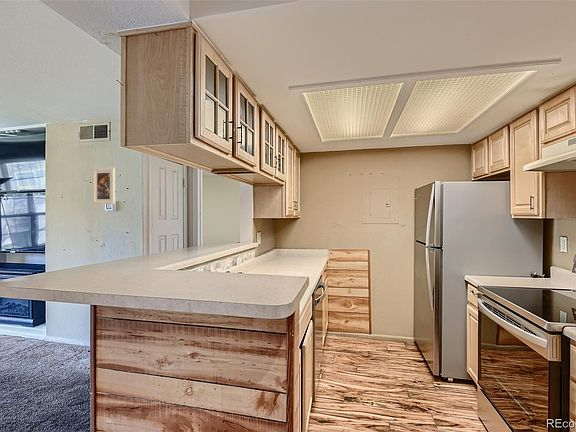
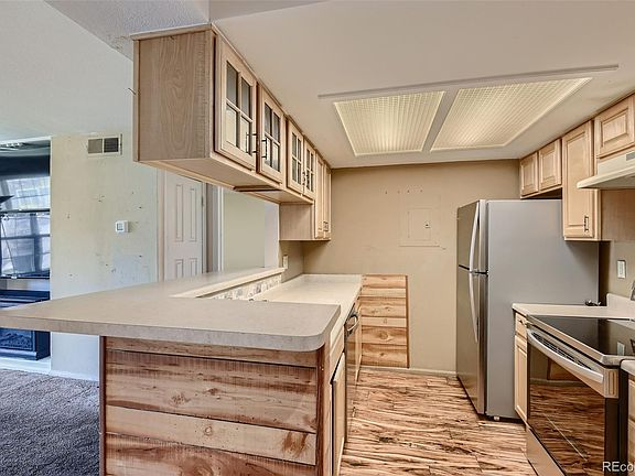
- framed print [92,167,116,205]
